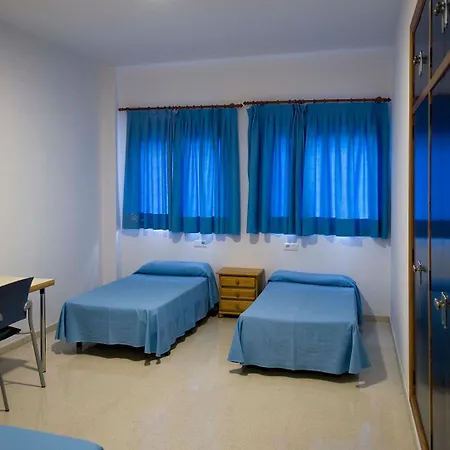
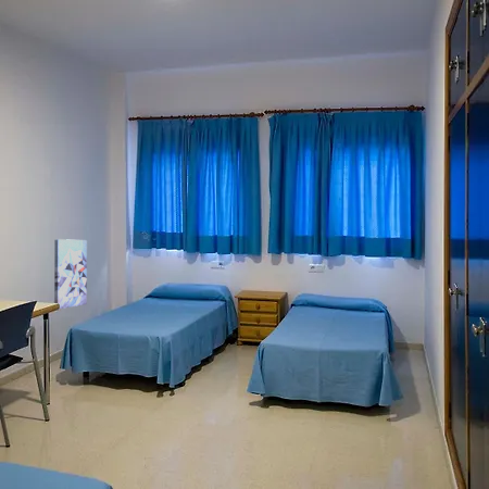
+ wall art [53,238,88,310]
